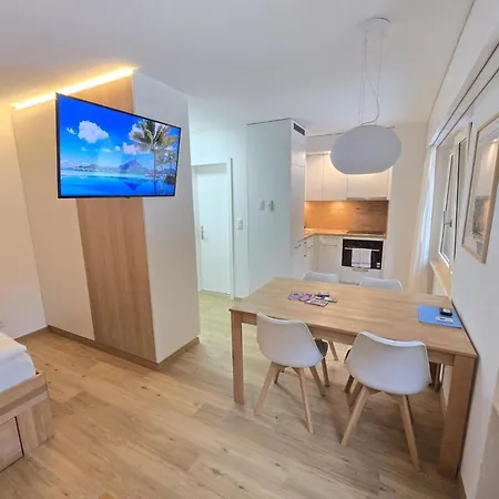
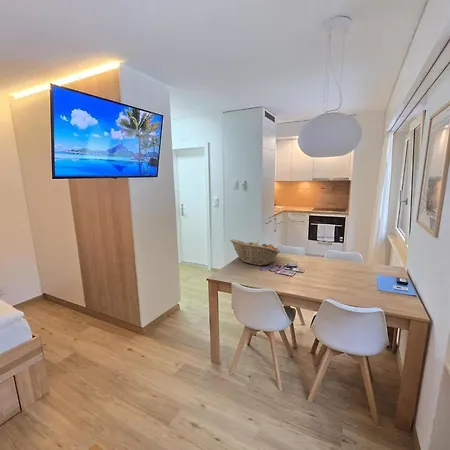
+ fruit basket [229,238,281,266]
